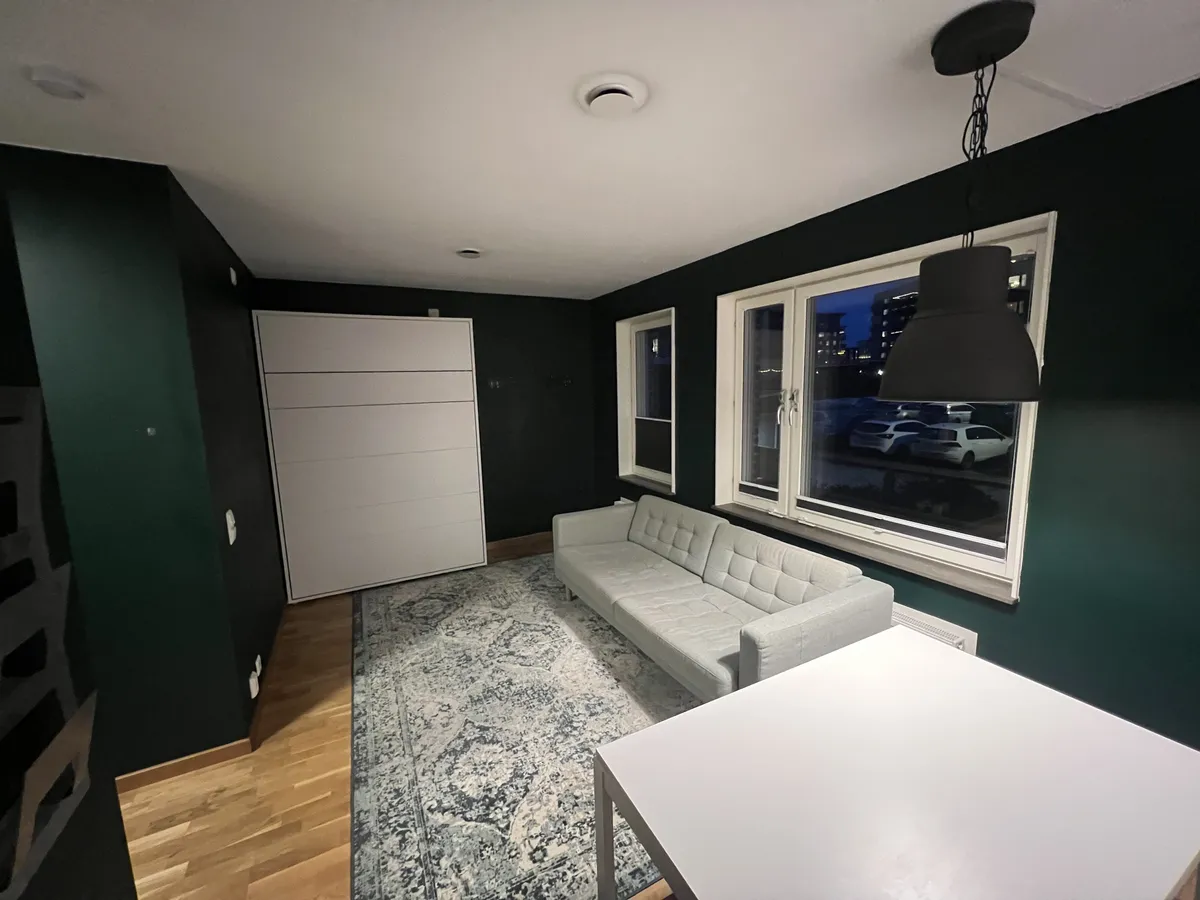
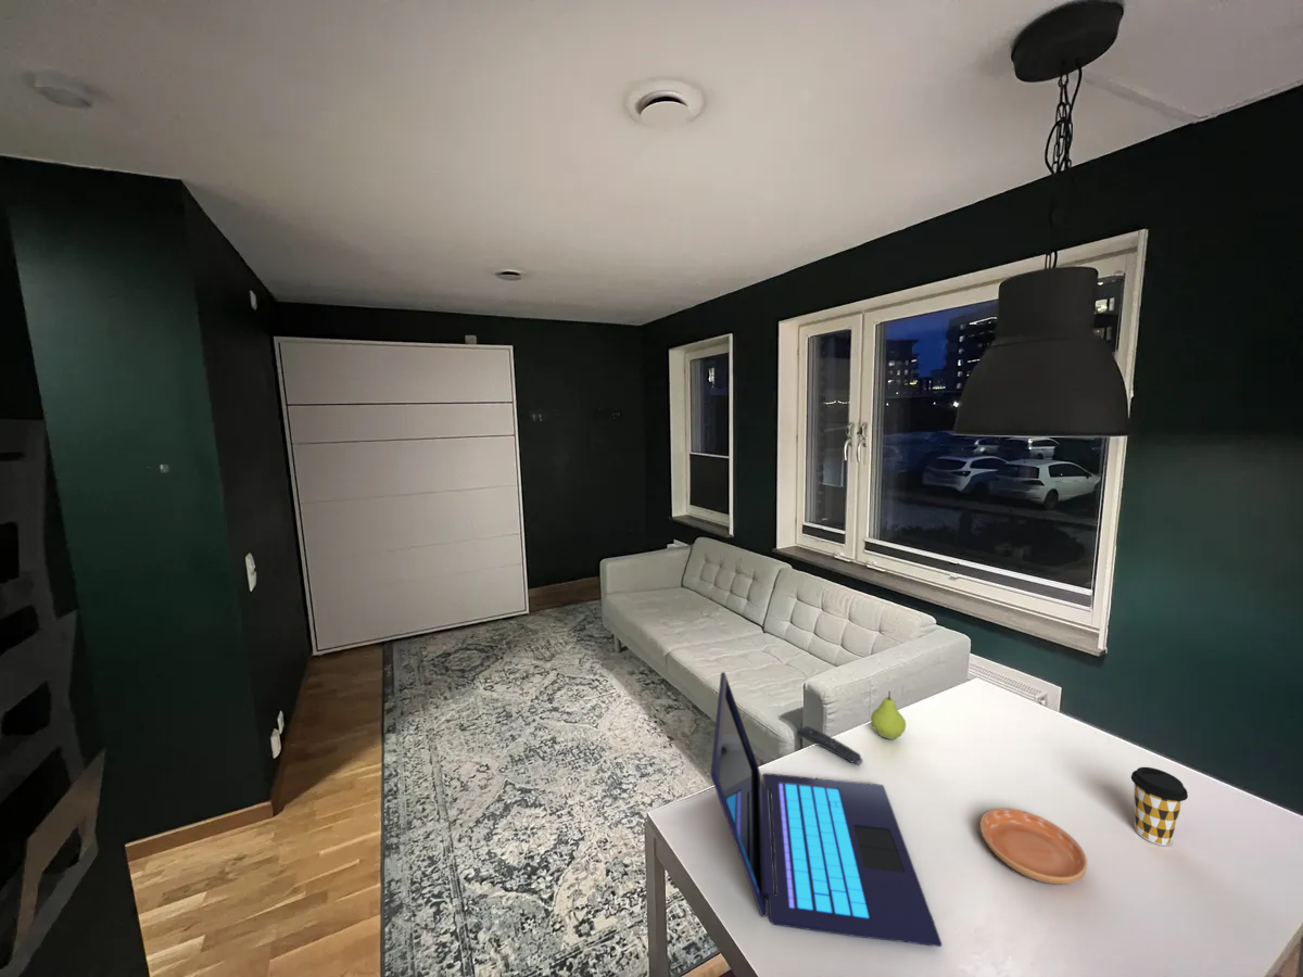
+ coffee cup [1130,766,1189,847]
+ laptop [710,671,943,948]
+ saucer [979,808,1088,885]
+ fruit [870,690,907,740]
+ remote control [796,725,864,765]
